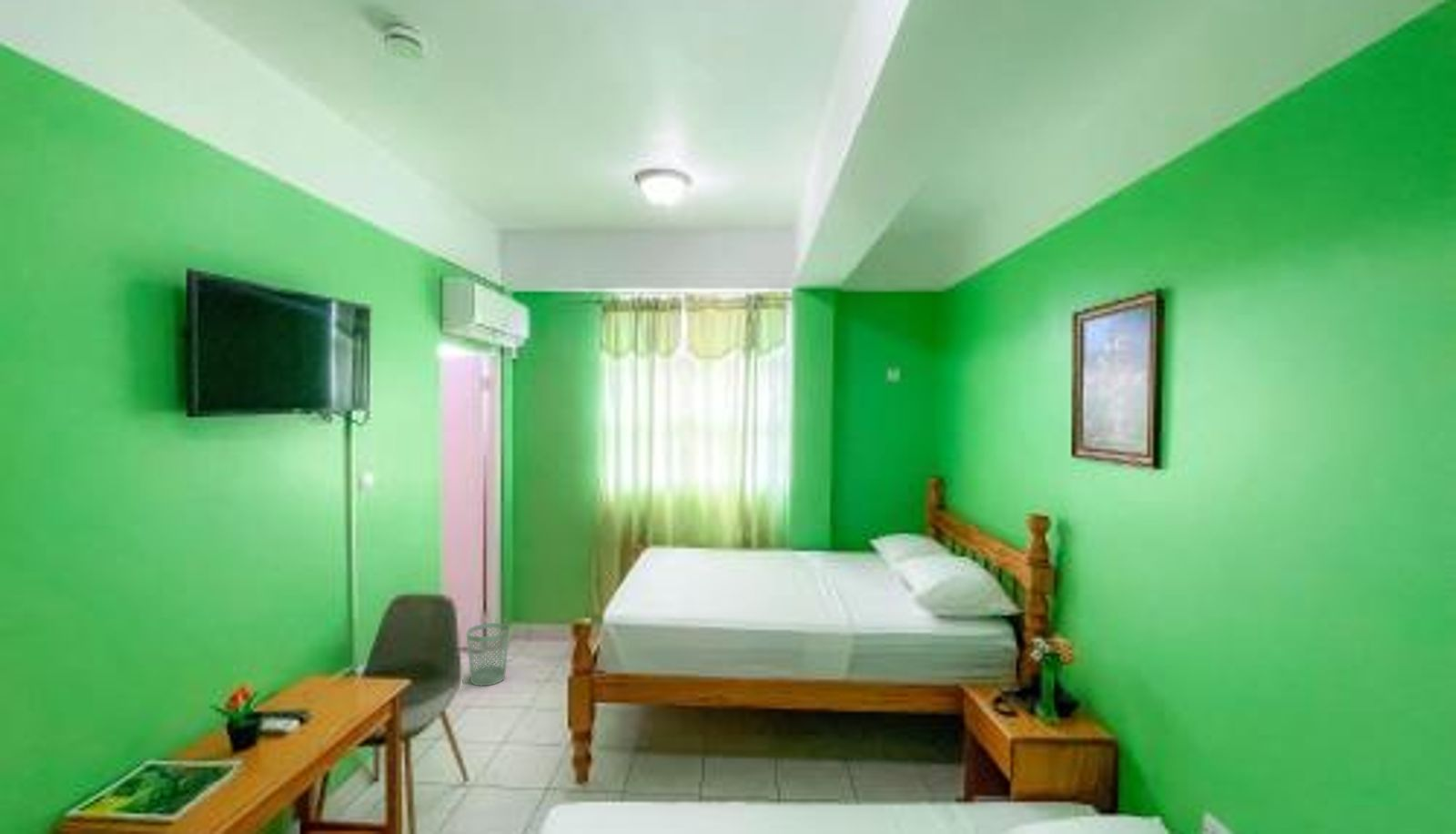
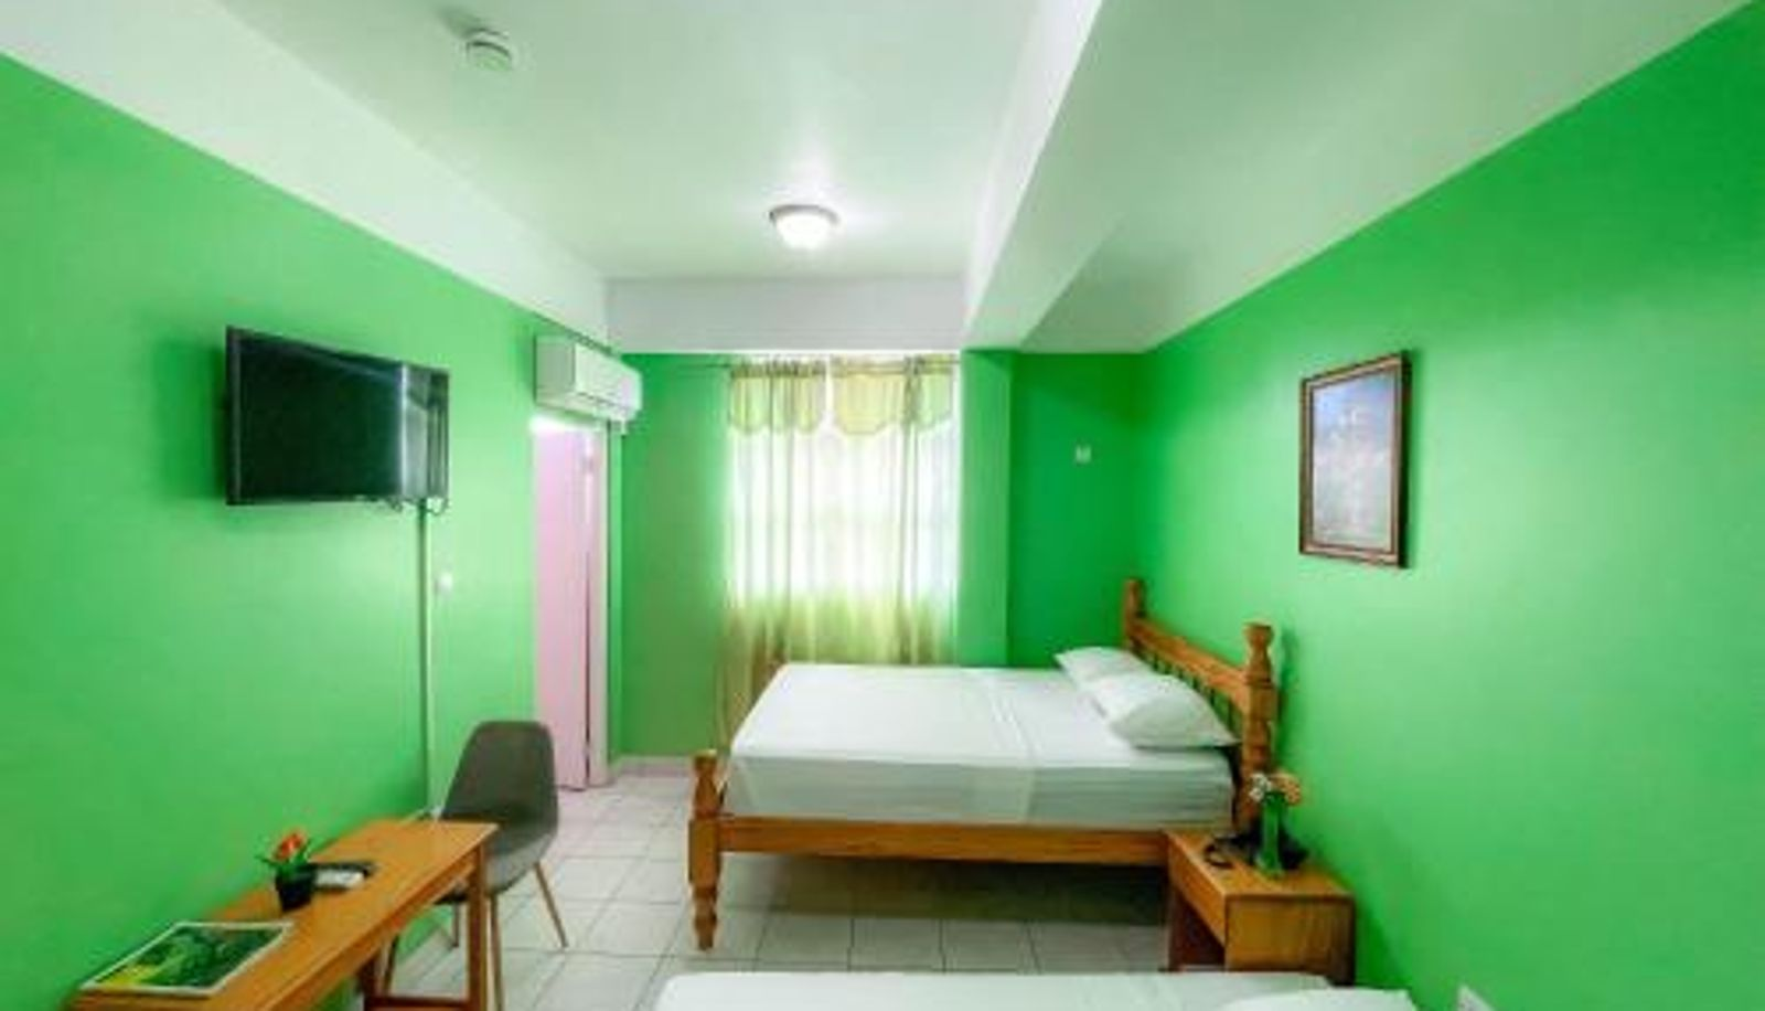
- wastebasket [466,622,511,687]
